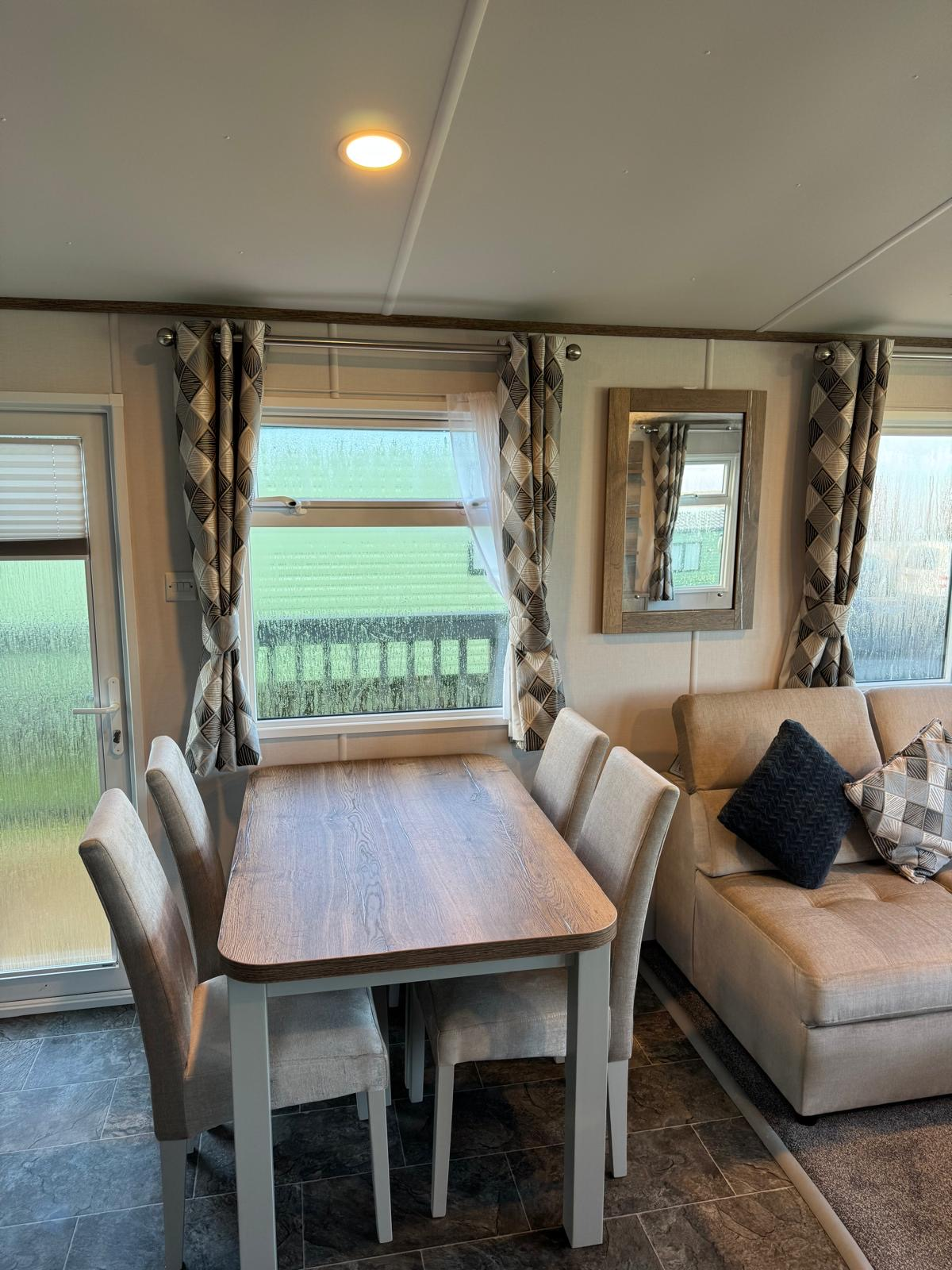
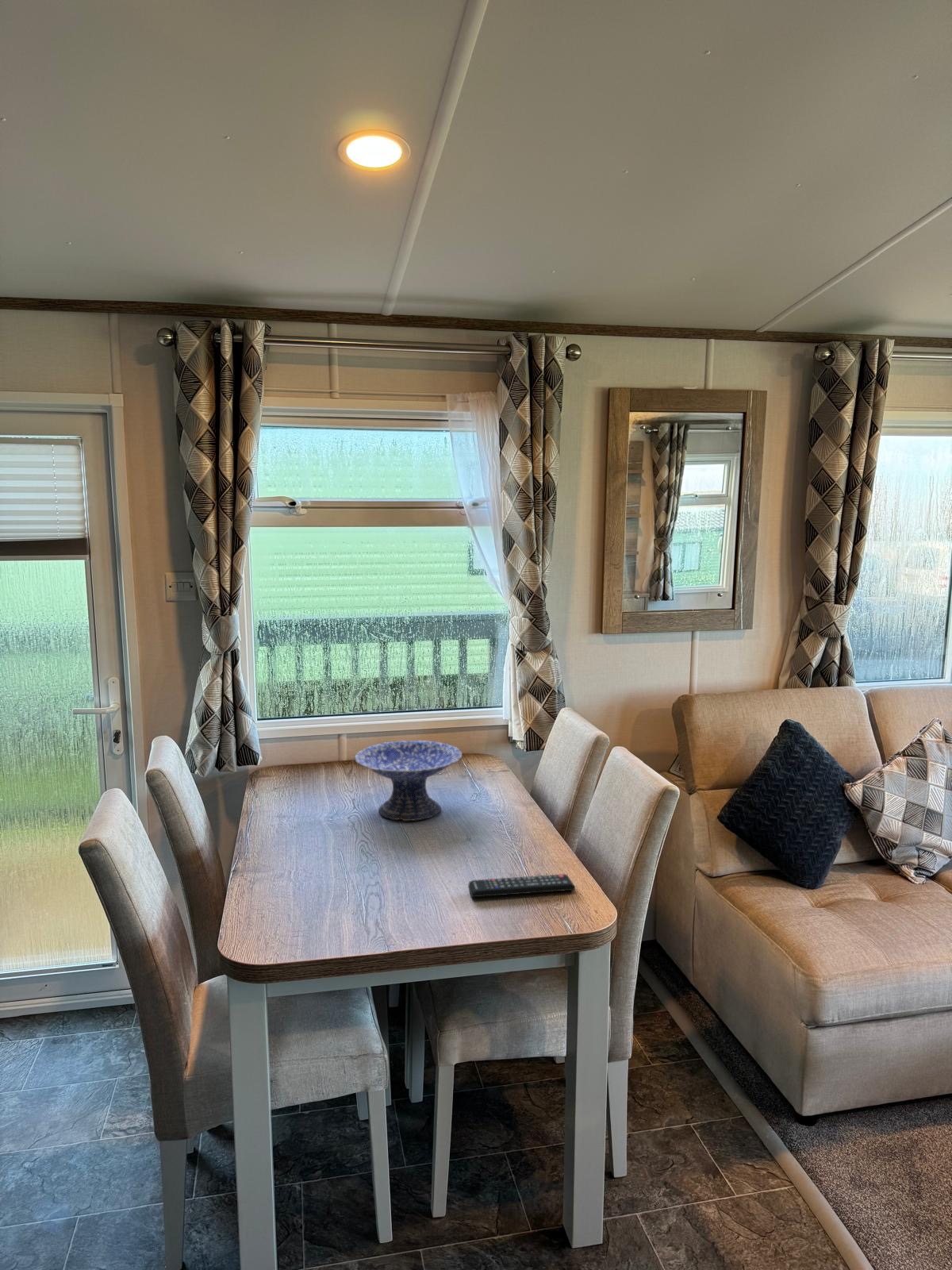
+ decorative bowl [354,740,463,822]
+ remote control [468,873,576,899]
